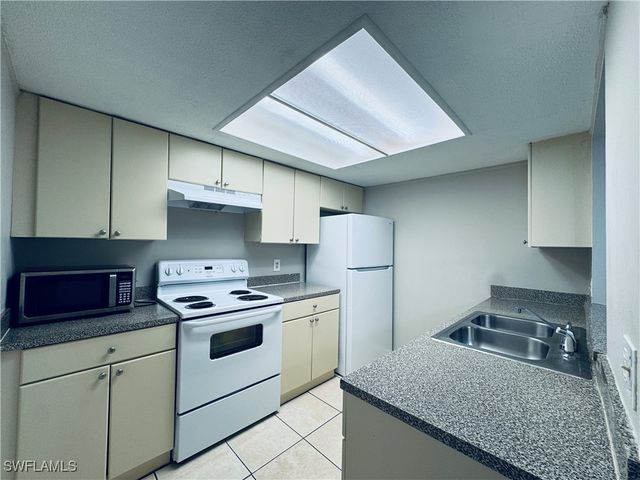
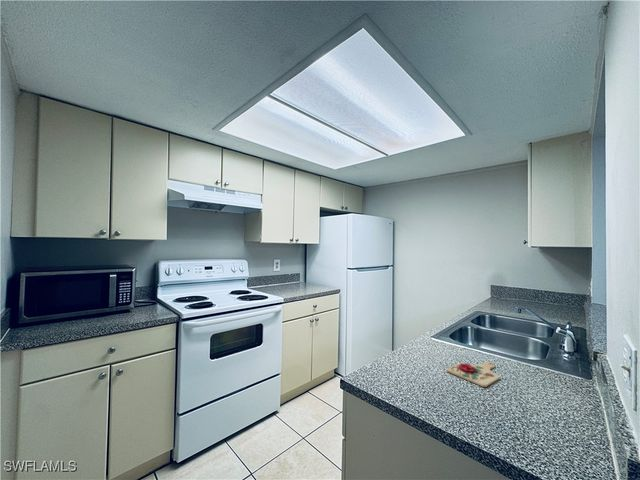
+ cutting board [446,361,501,388]
